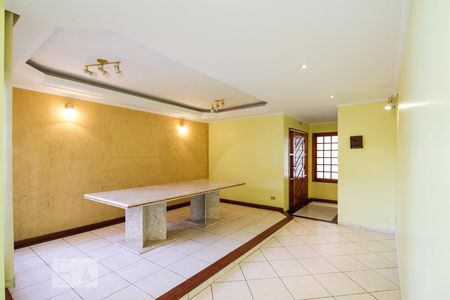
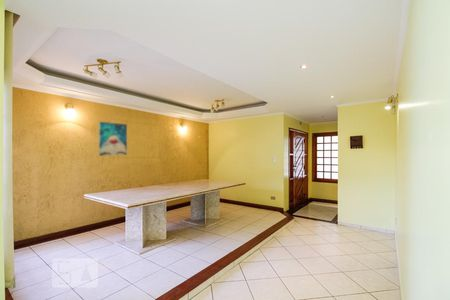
+ wall art [98,121,128,157]
